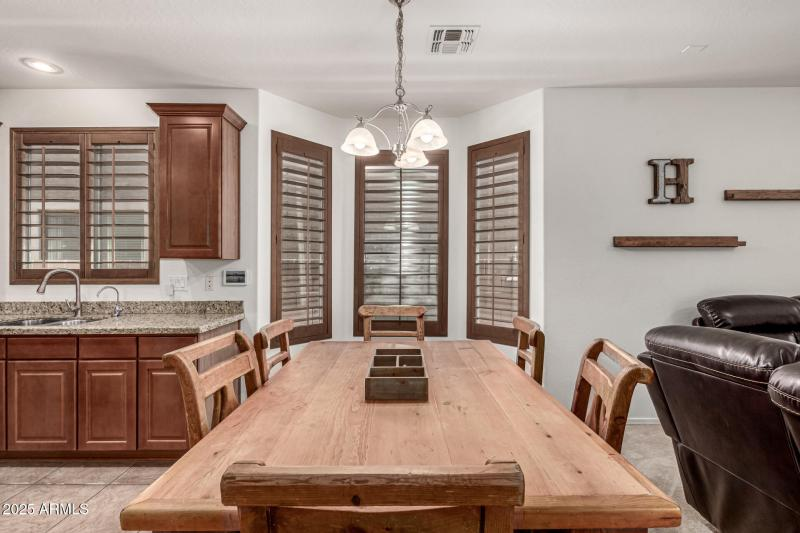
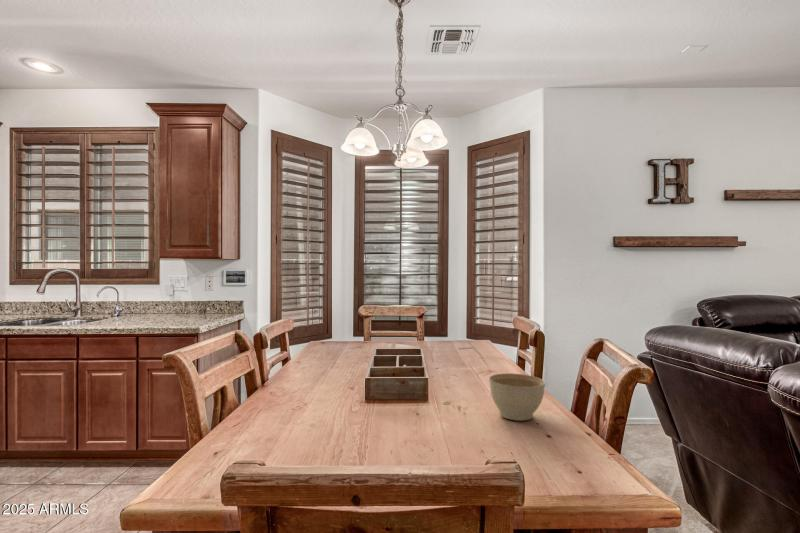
+ planter bowl [488,372,546,422]
